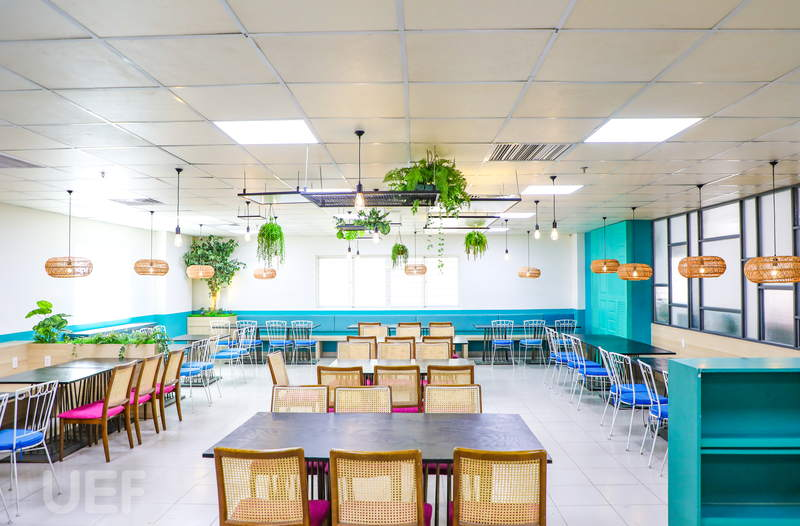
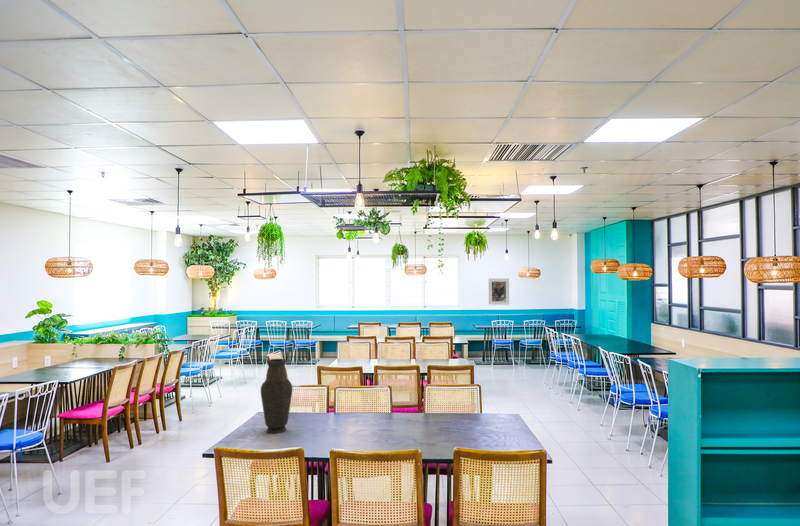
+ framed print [488,277,510,306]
+ vase [260,358,293,434]
